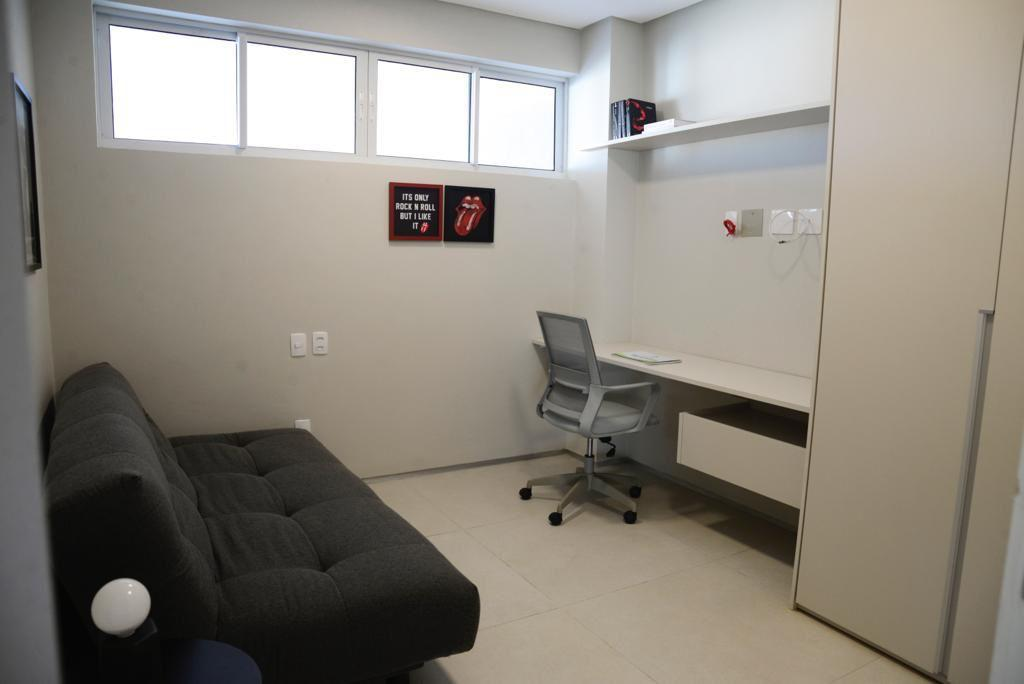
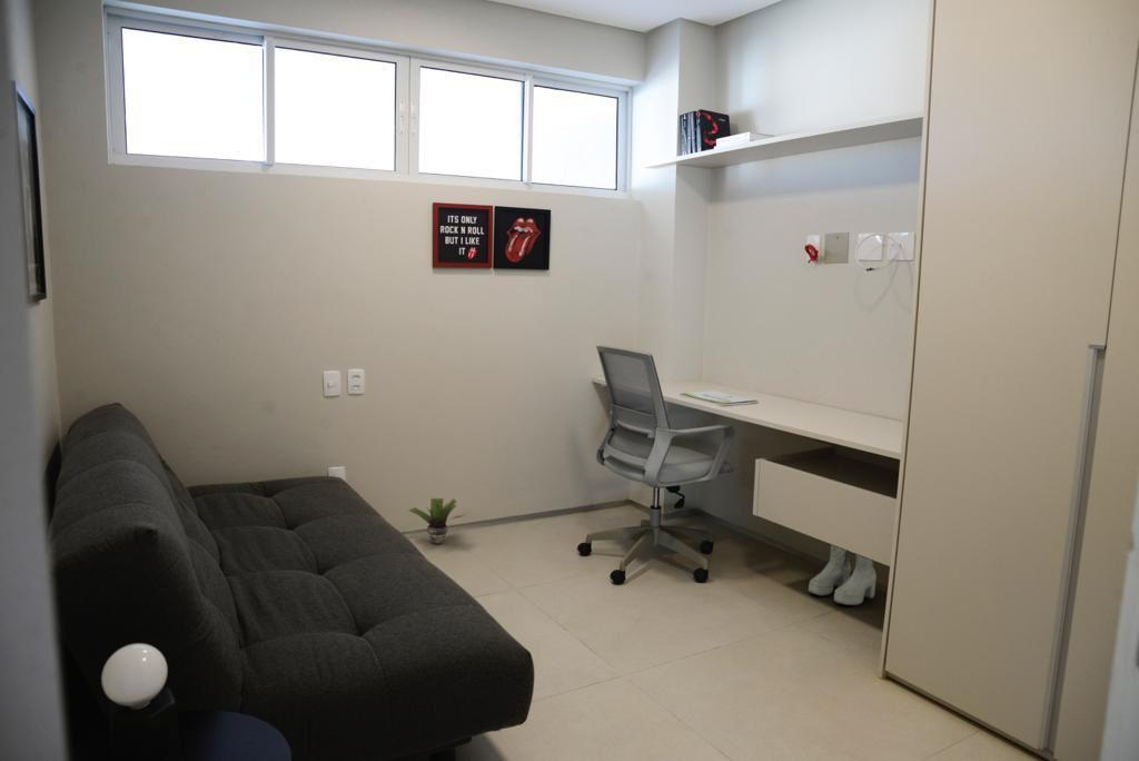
+ boots [808,544,878,606]
+ potted plant [408,497,467,545]
